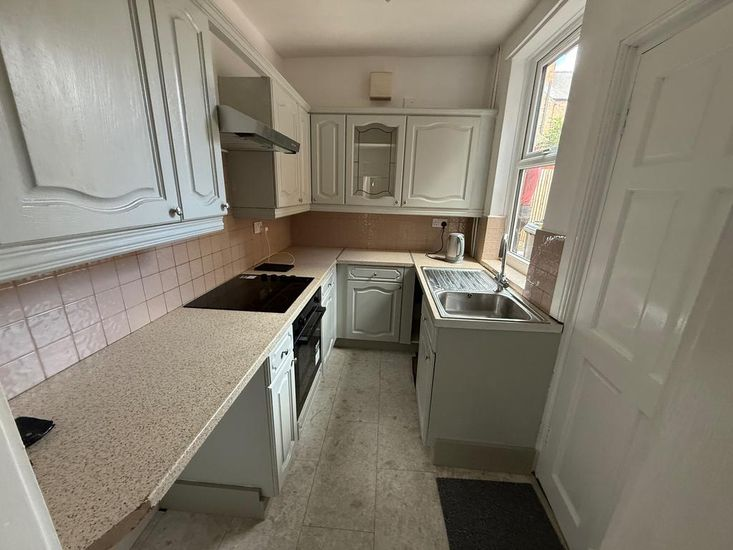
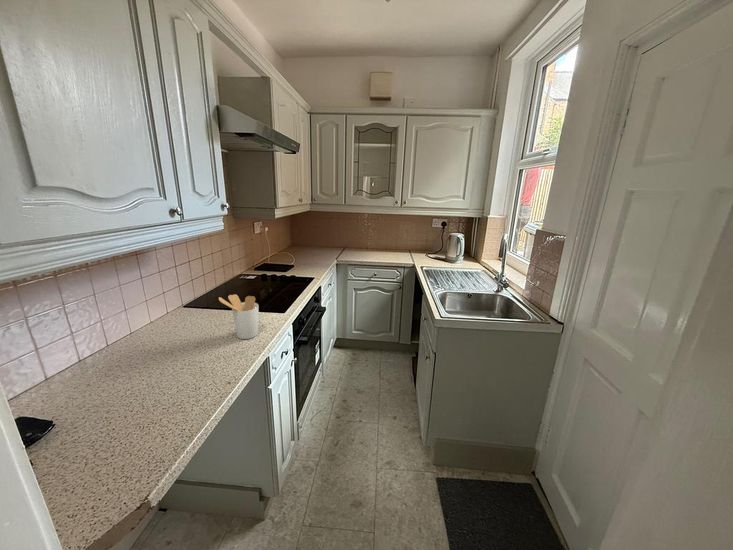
+ utensil holder [218,294,259,340]
